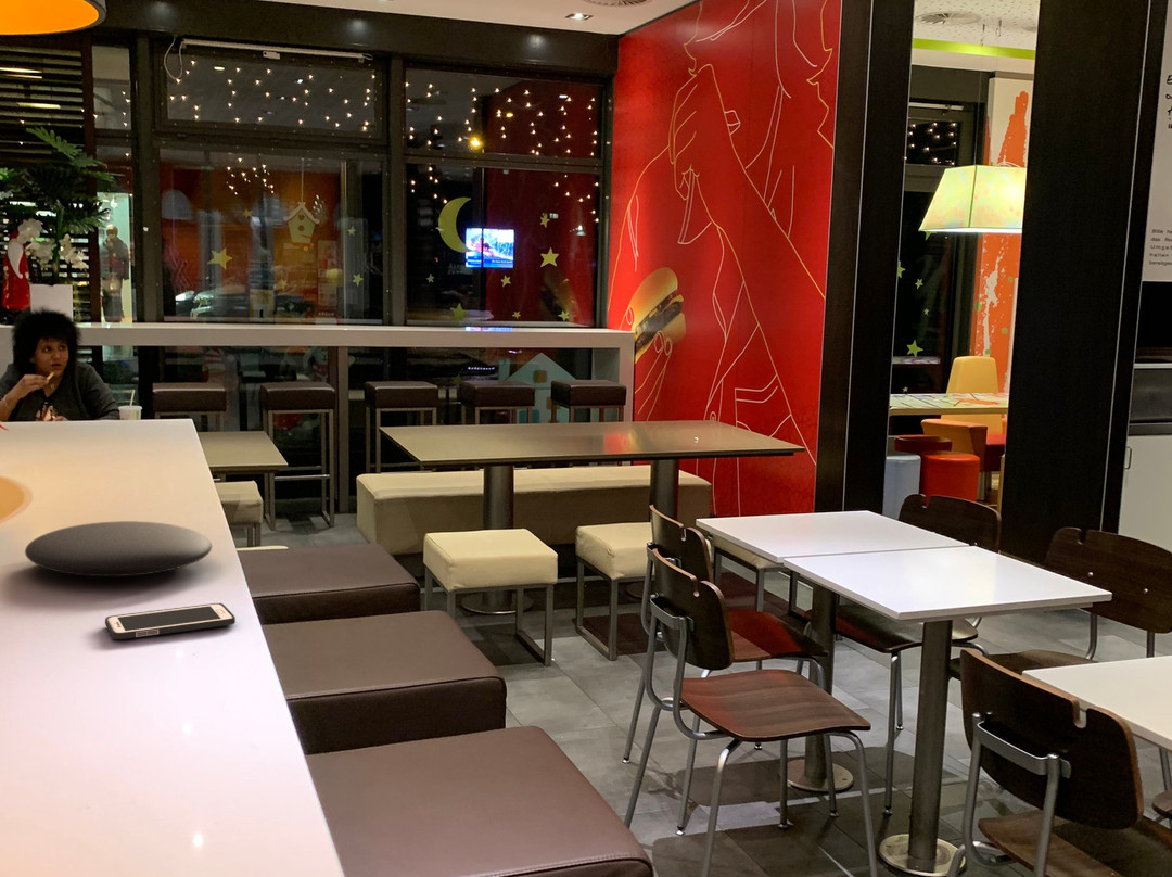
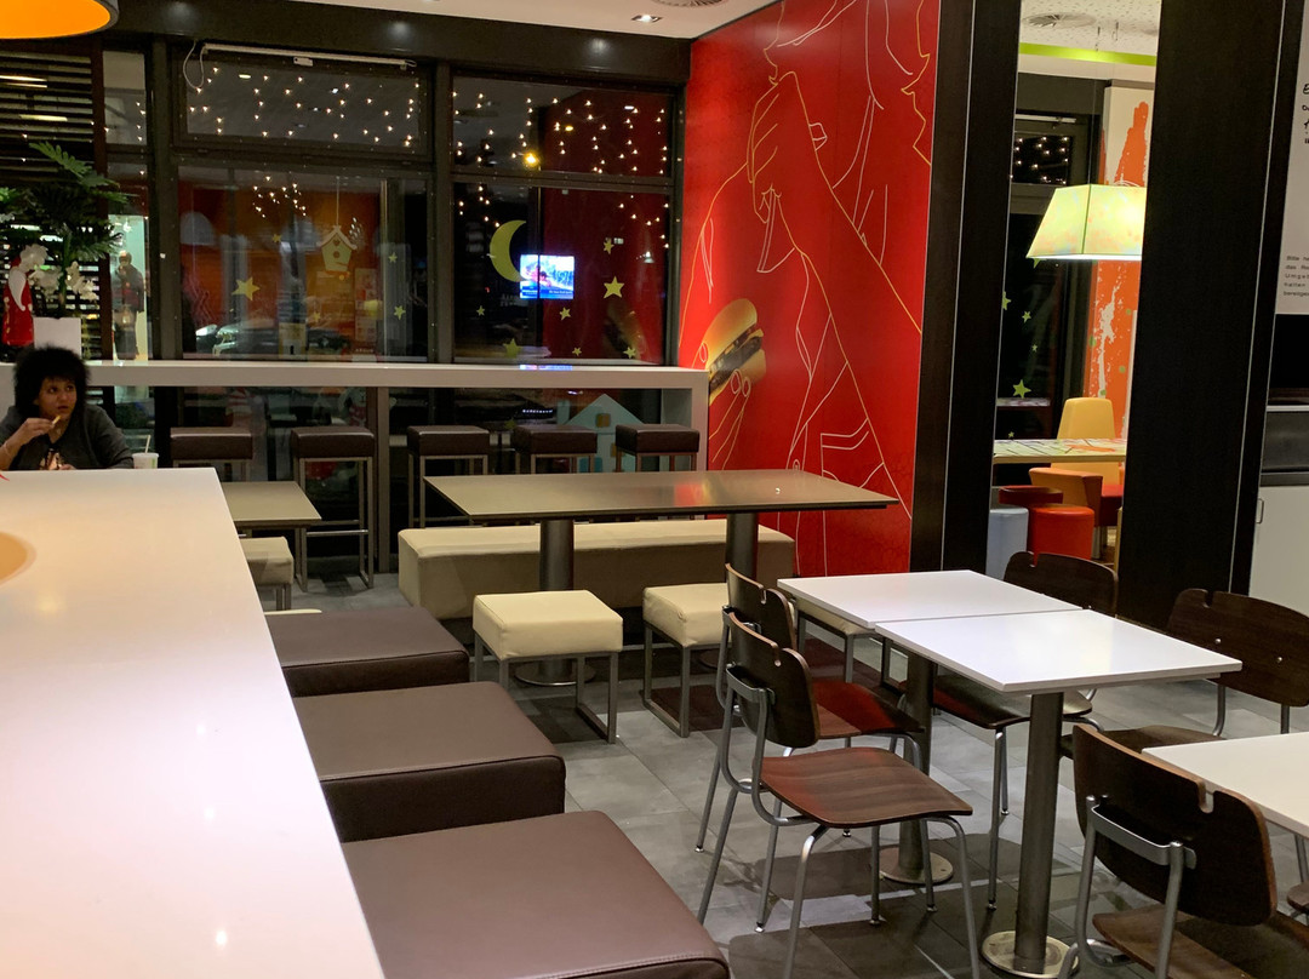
- cell phone [104,602,237,640]
- plate [24,520,213,577]
